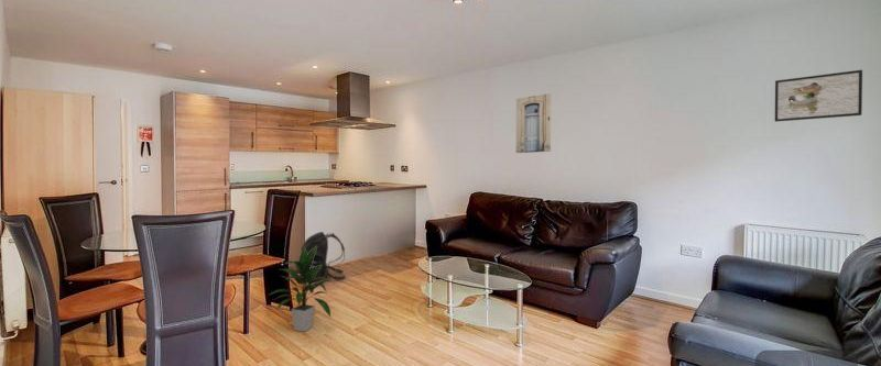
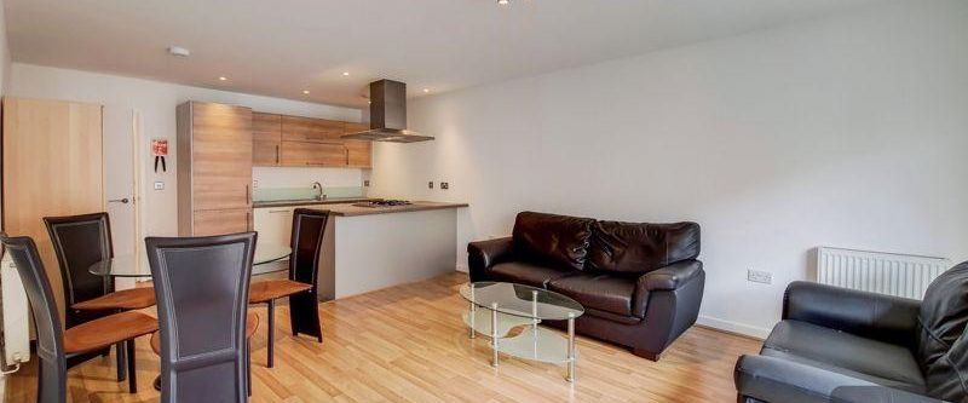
- indoor plant [267,246,331,333]
- wall art [515,92,552,154]
- backpack [295,231,347,281]
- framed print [774,69,863,123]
